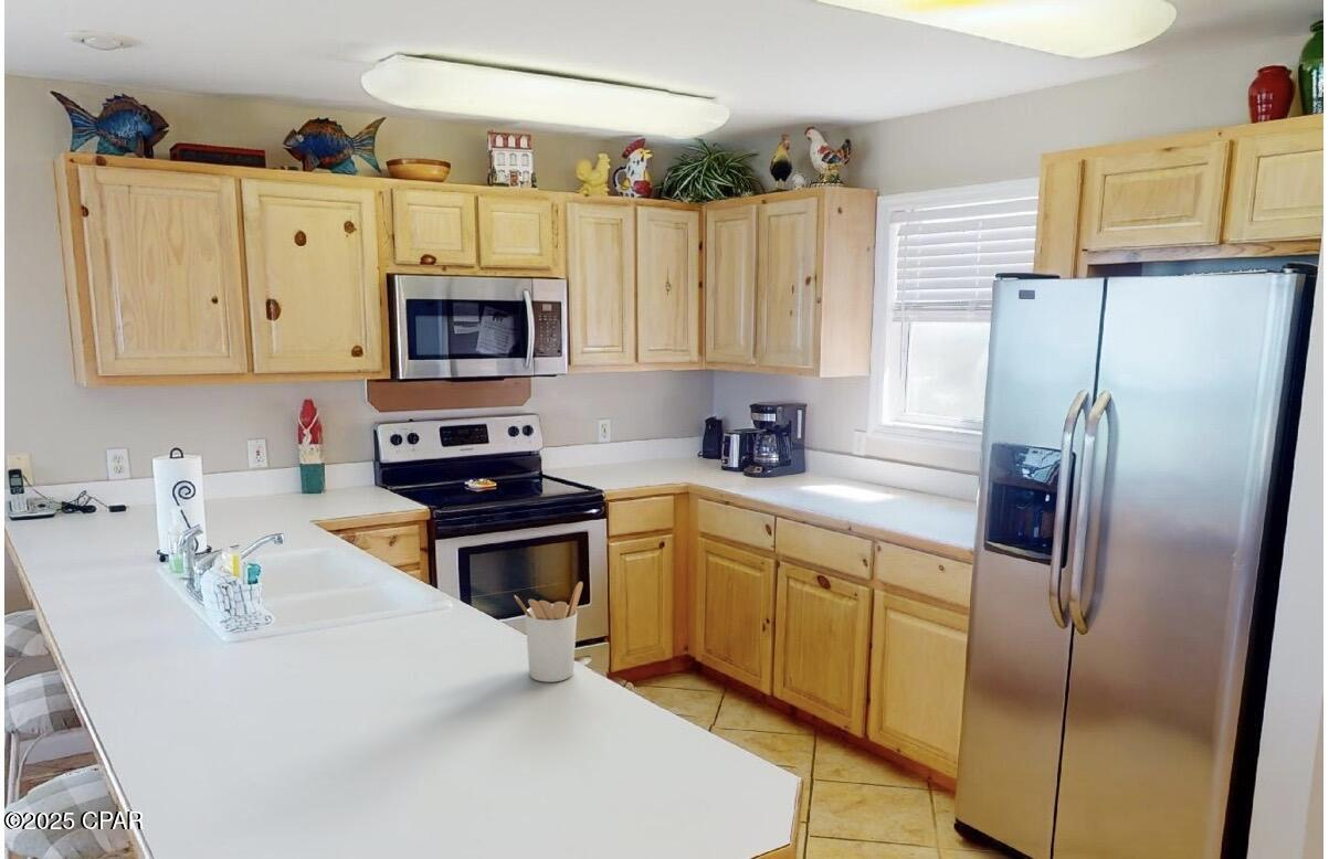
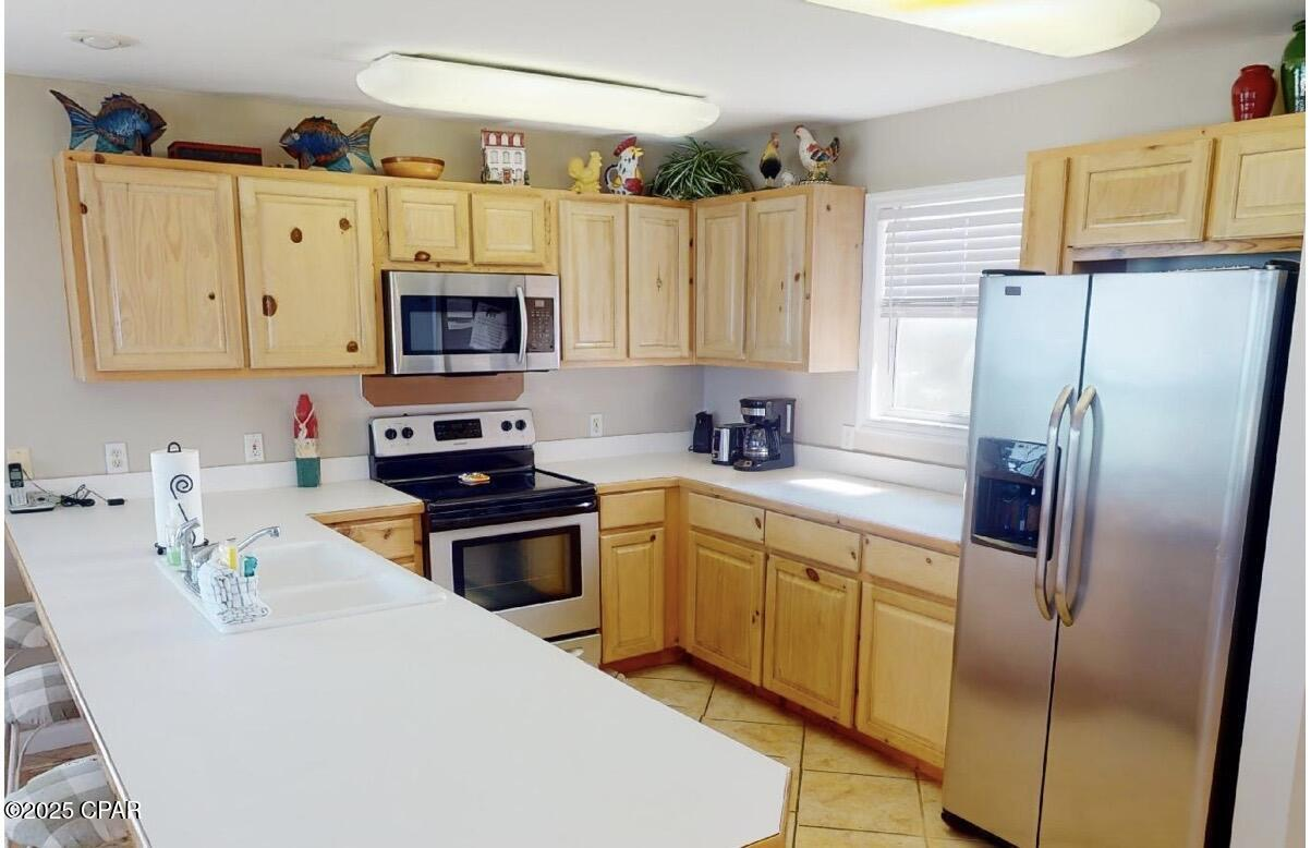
- utensil holder [514,581,584,683]
